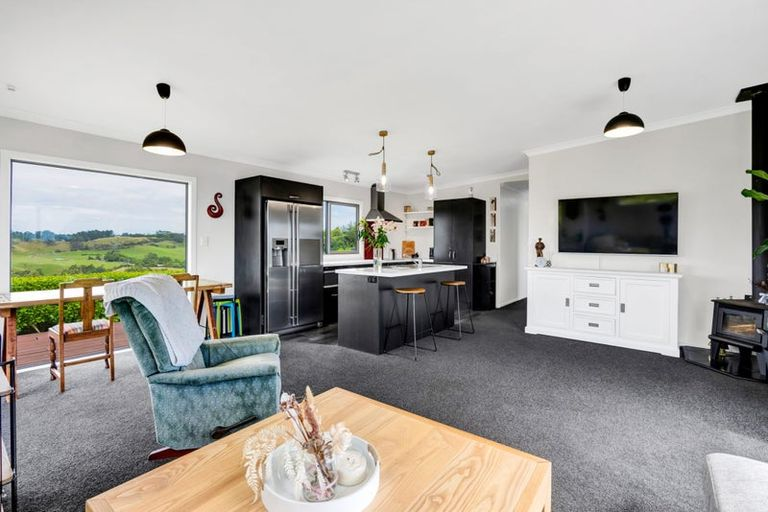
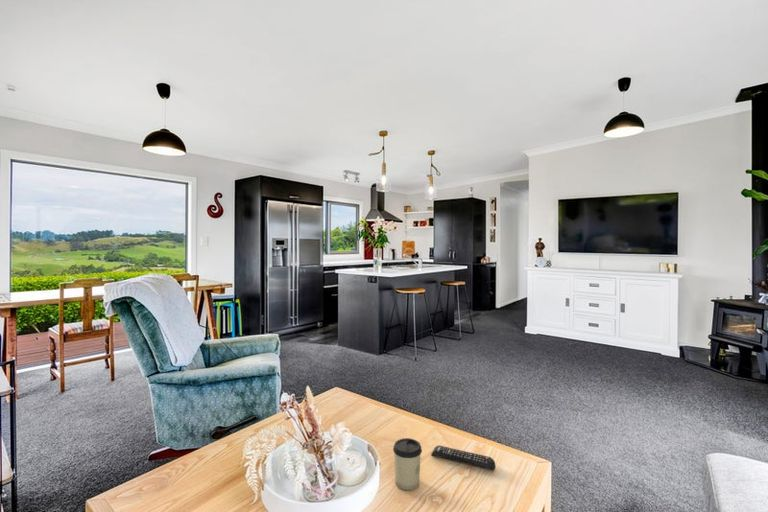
+ cup [392,437,423,492]
+ remote control [430,444,496,471]
